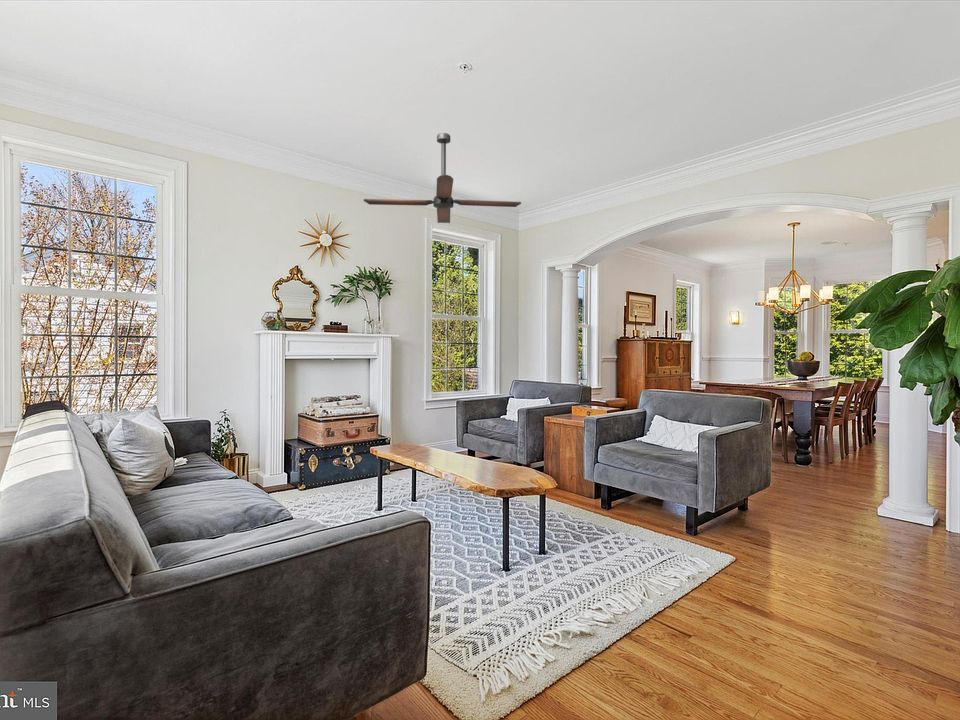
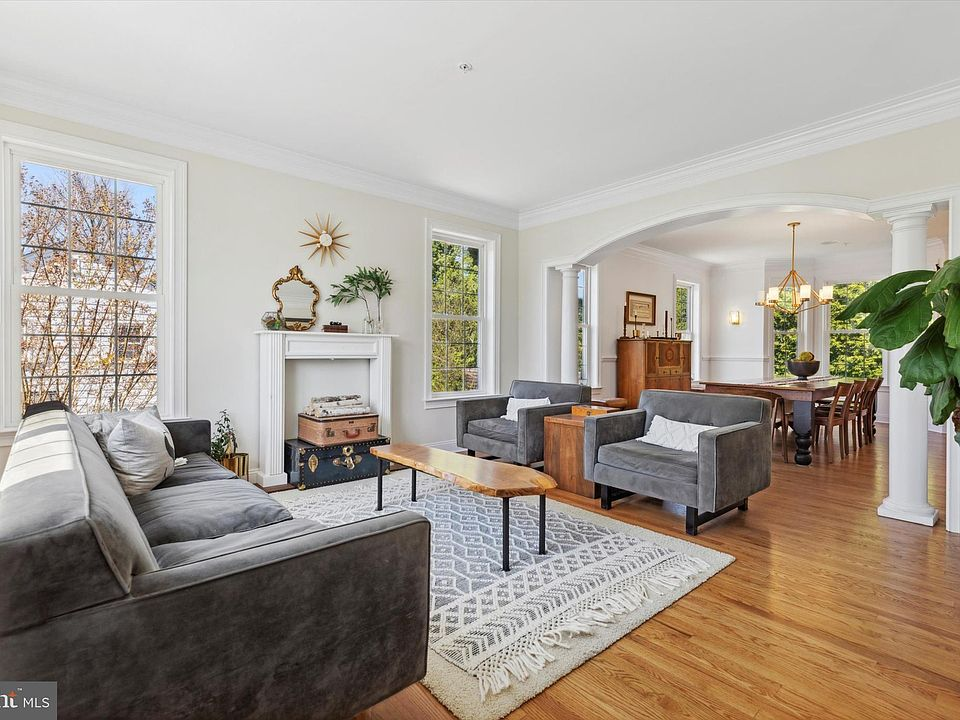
- ceiling fan [363,132,522,224]
